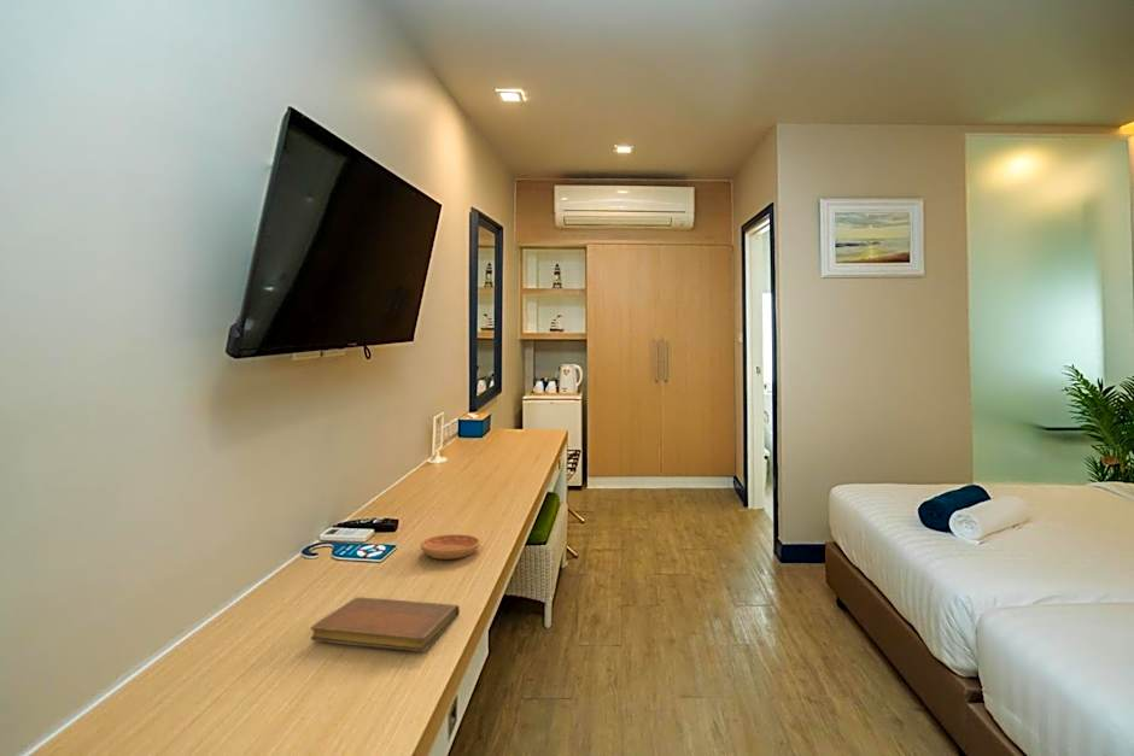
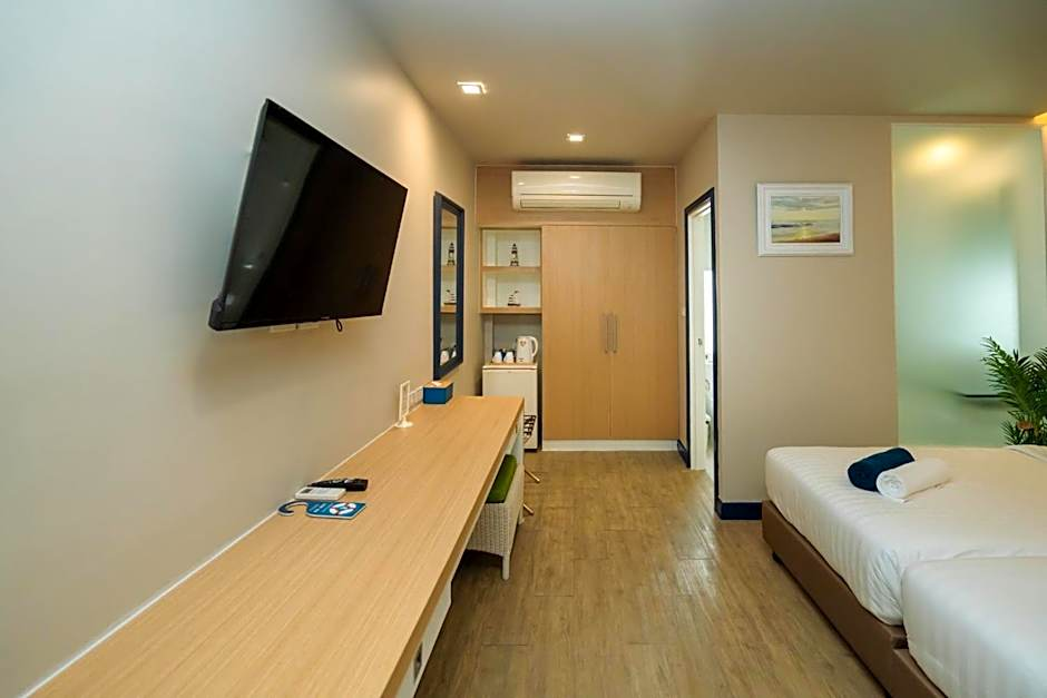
- saucer [420,533,481,561]
- notebook [310,596,461,652]
